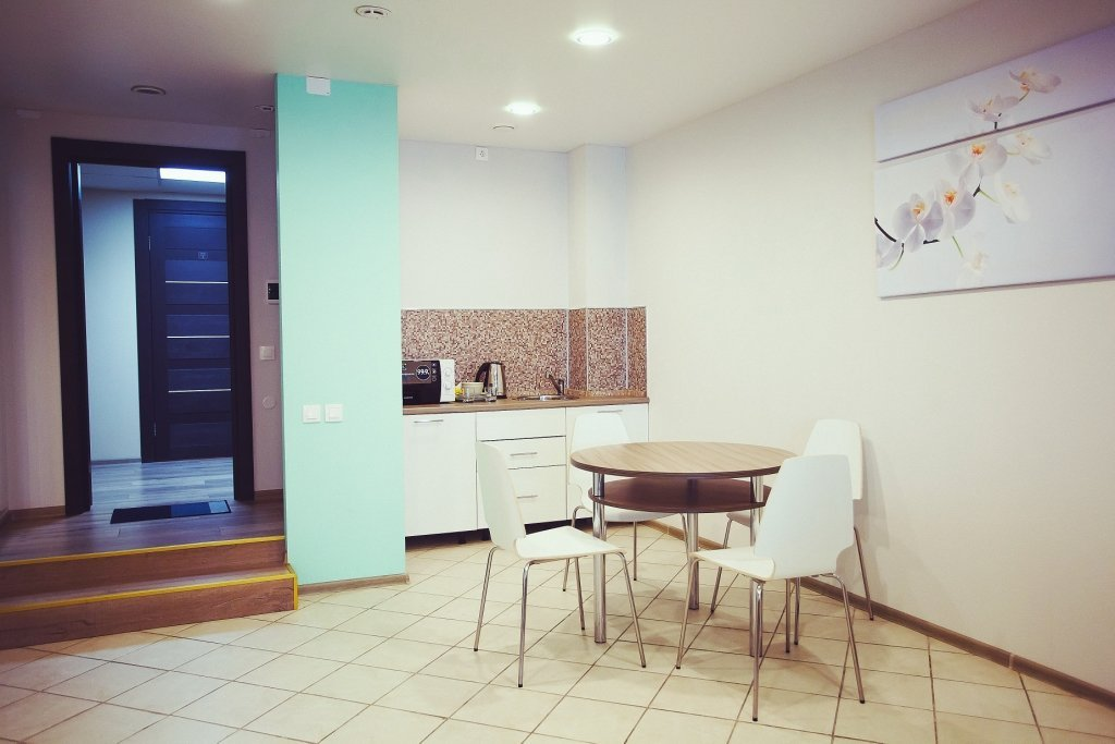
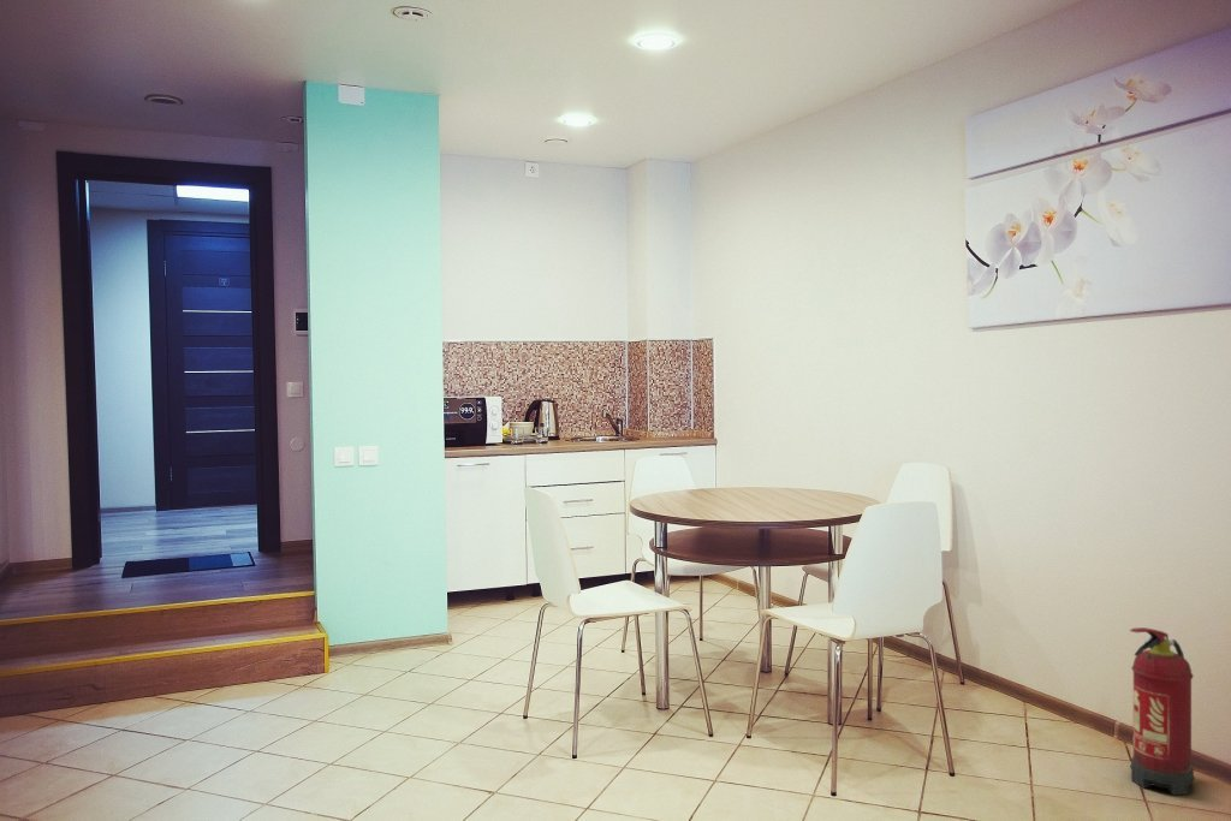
+ fire extinguisher [1129,626,1196,797]
